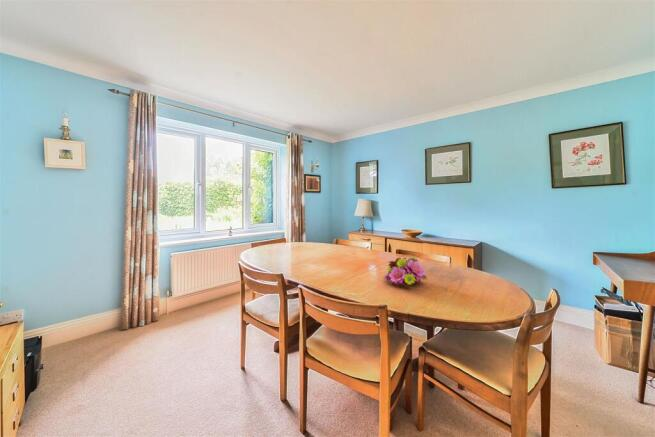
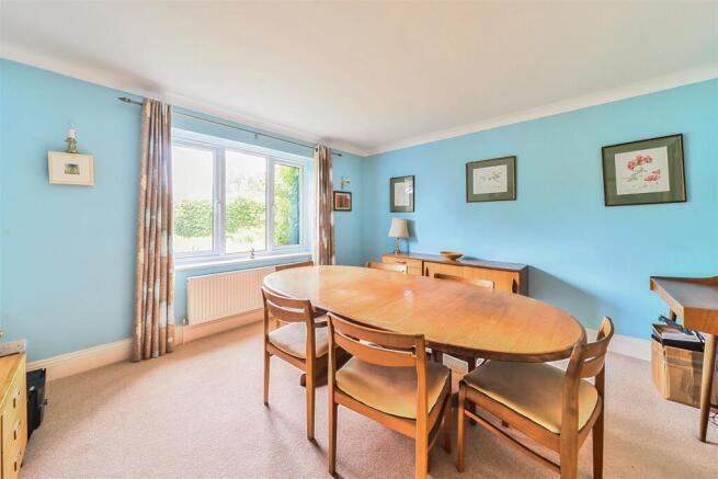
- flower bouquet [383,256,428,287]
